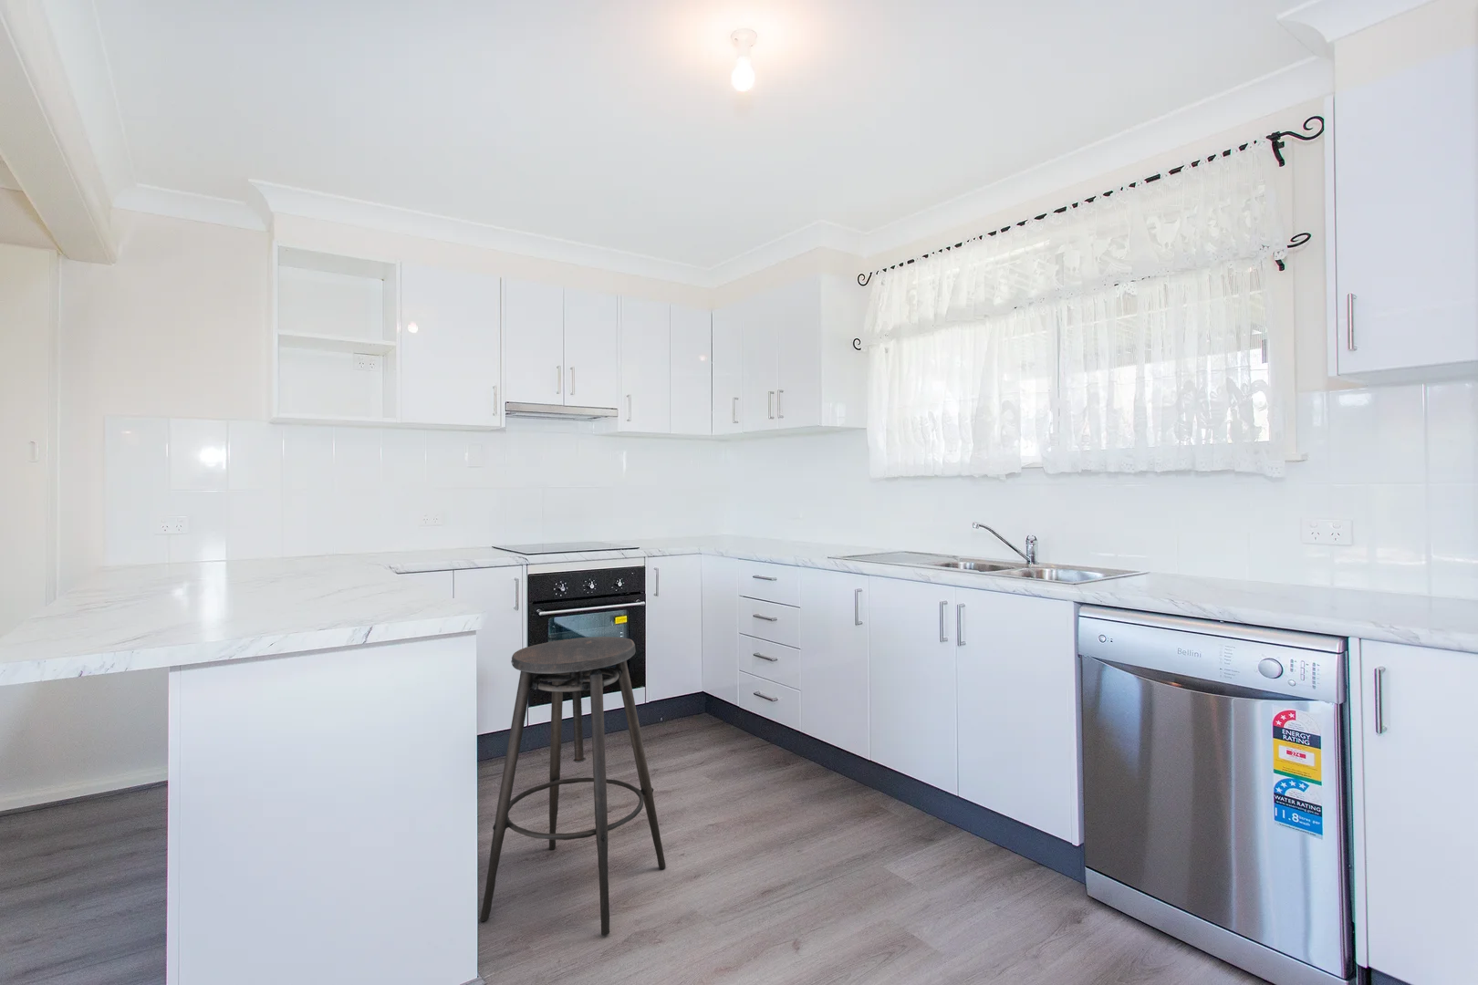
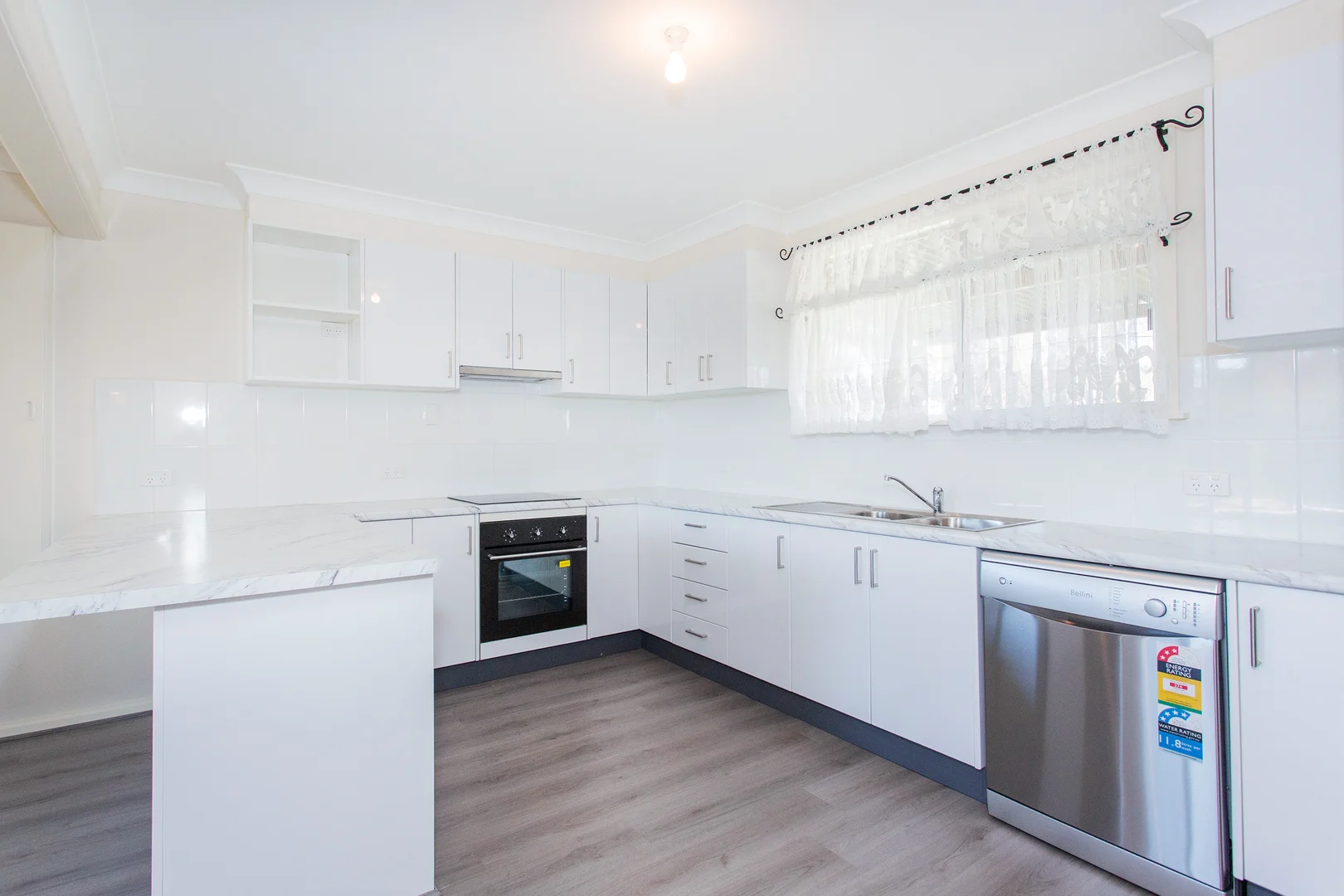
- stool [479,635,666,937]
